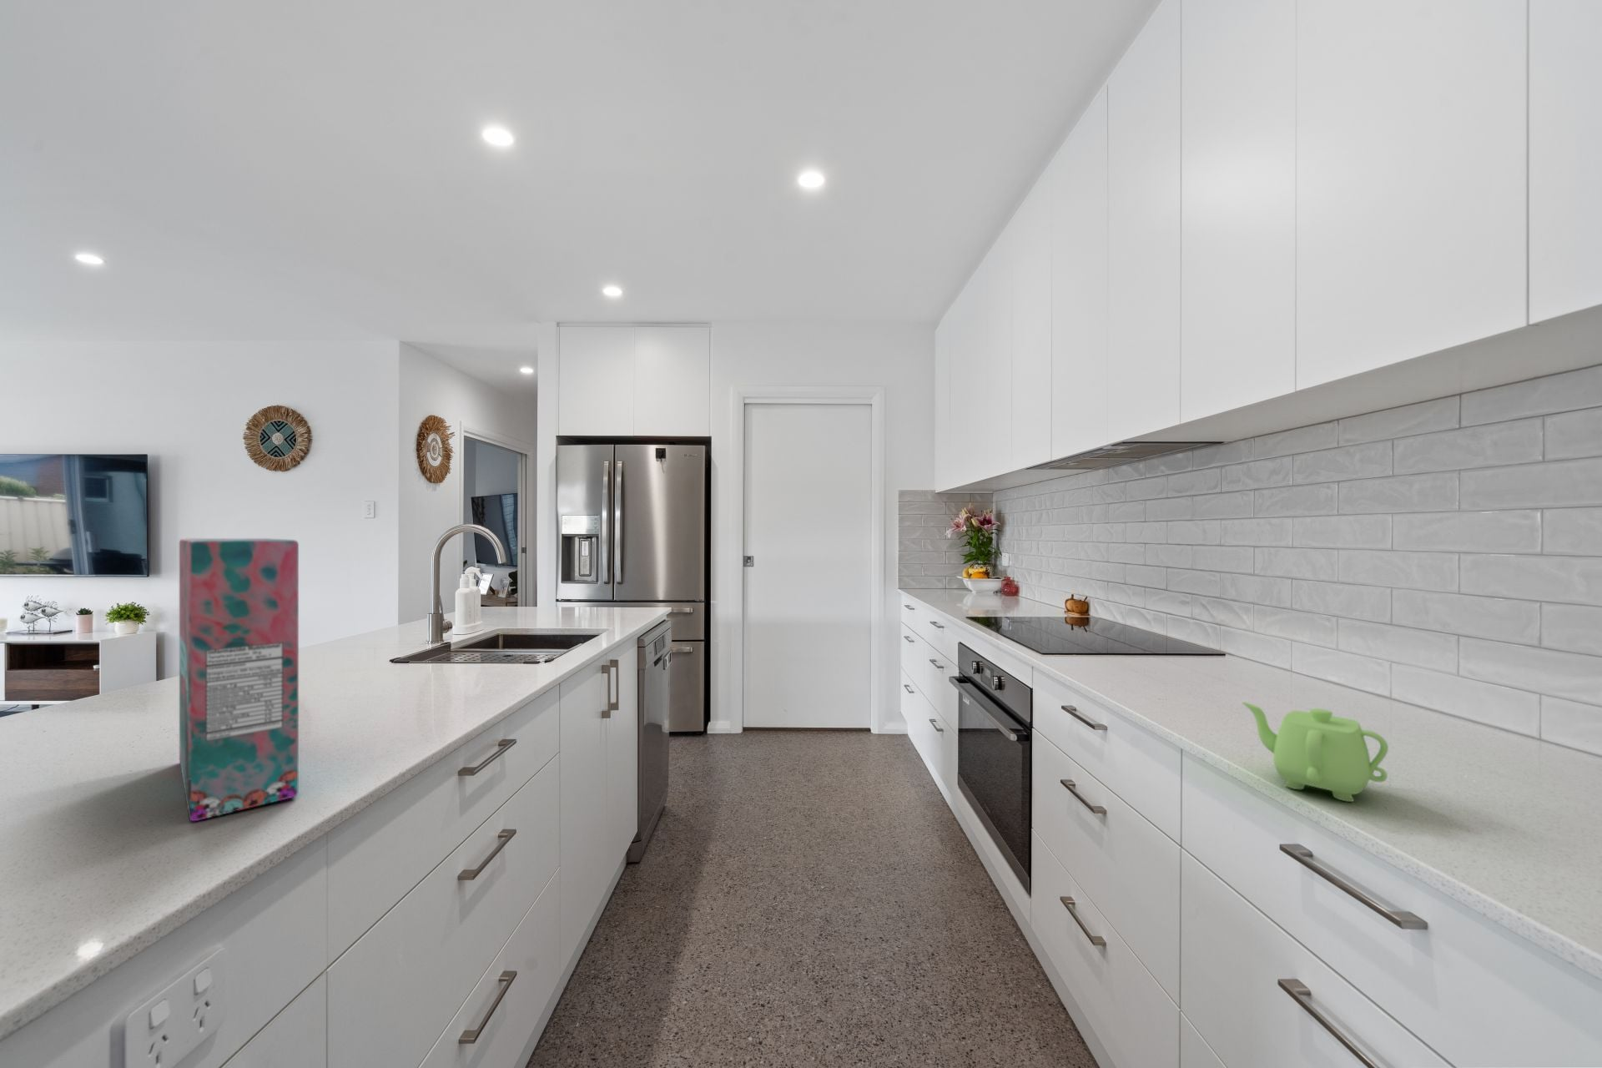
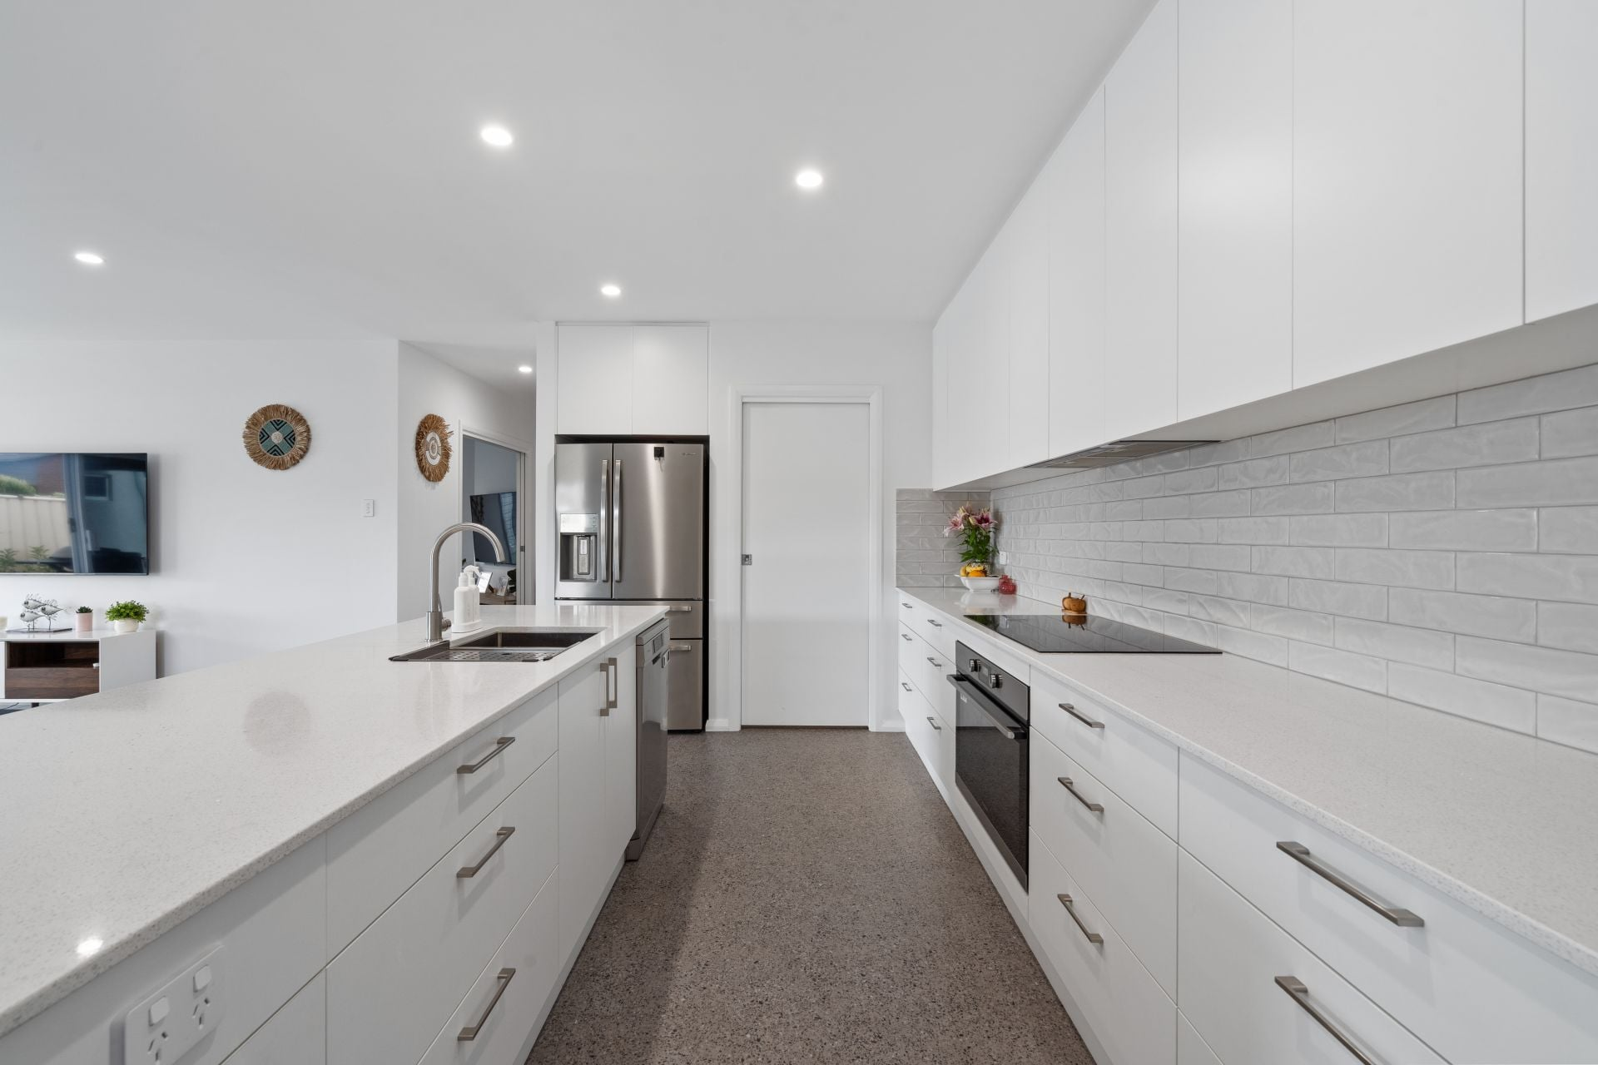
- cereal box [179,538,299,821]
- teapot [1241,701,1390,802]
